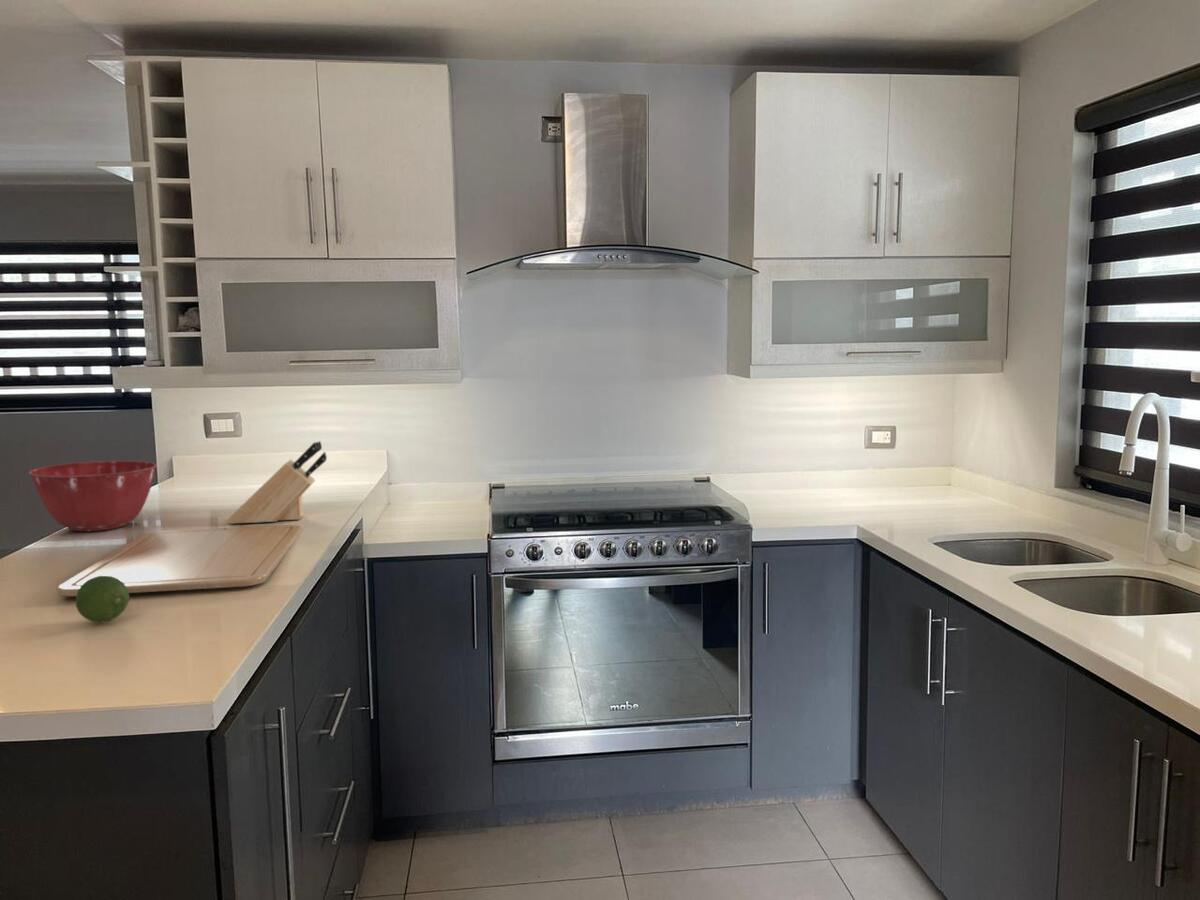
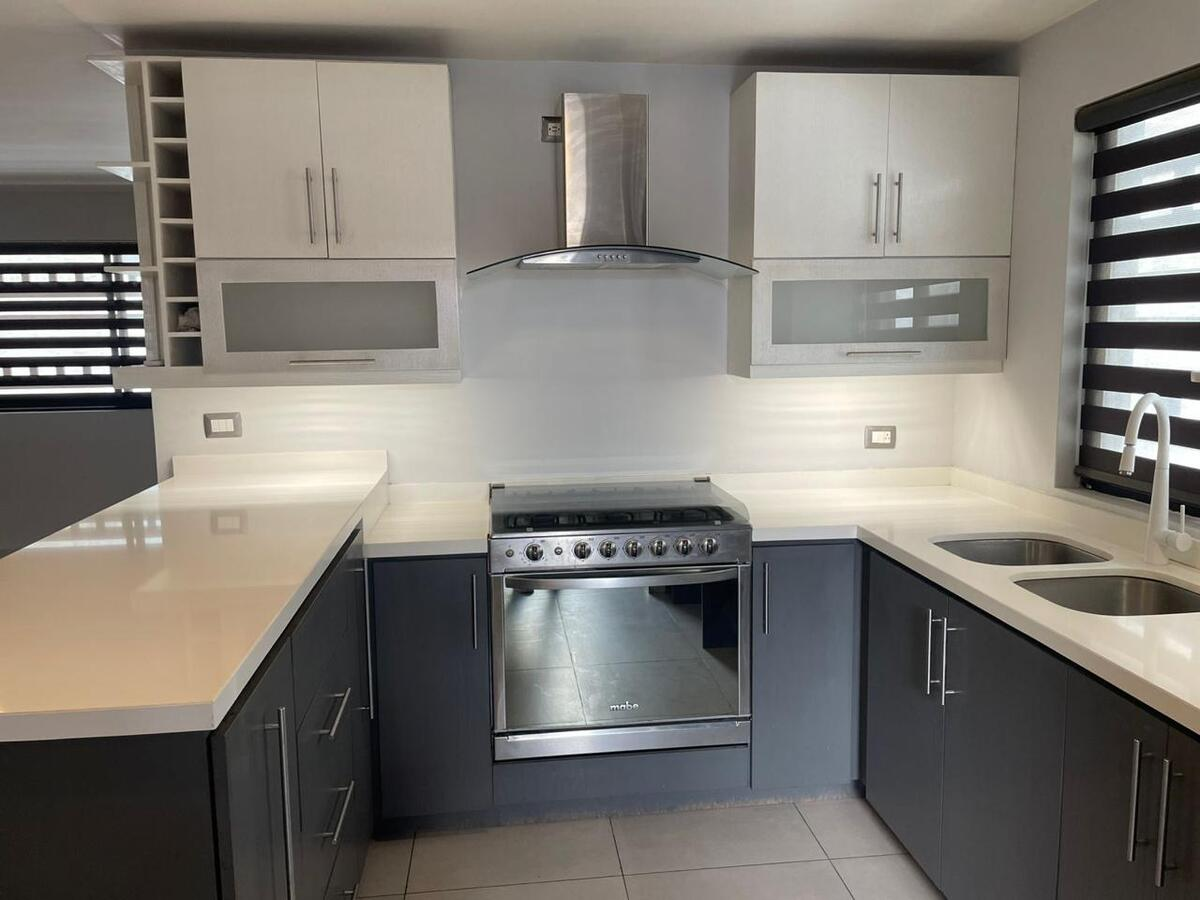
- mixing bowl [28,460,158,532]
- fruit [75,575,130,624]
- knife block [225,440,328,525]
- chopping board [56,524,304,597]
